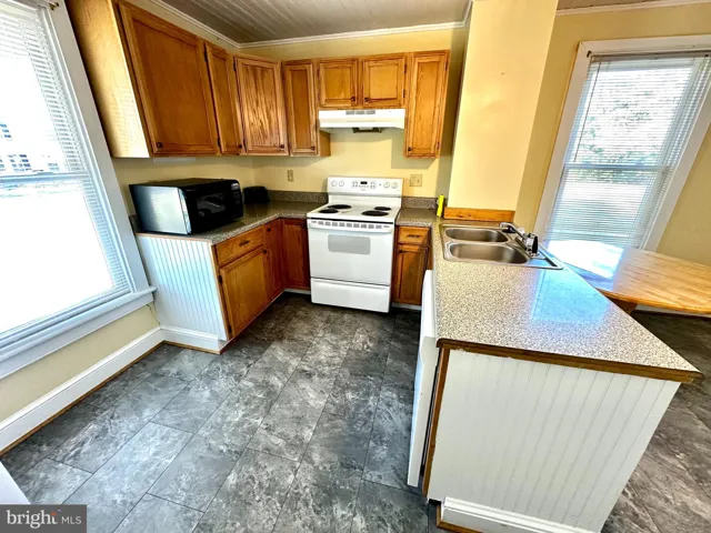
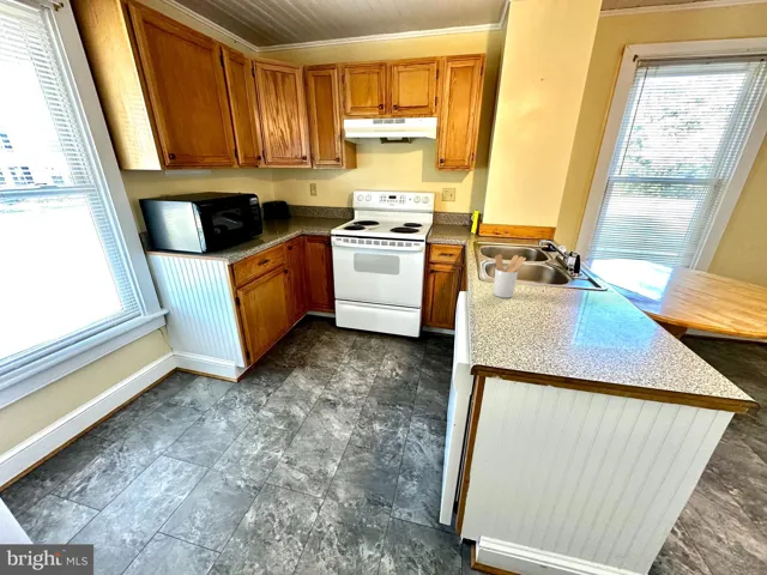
+ utensil holder [493,253,527,299]
